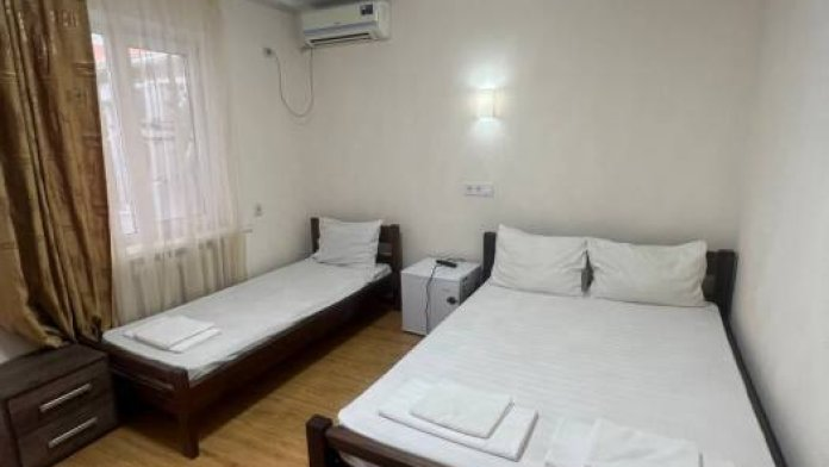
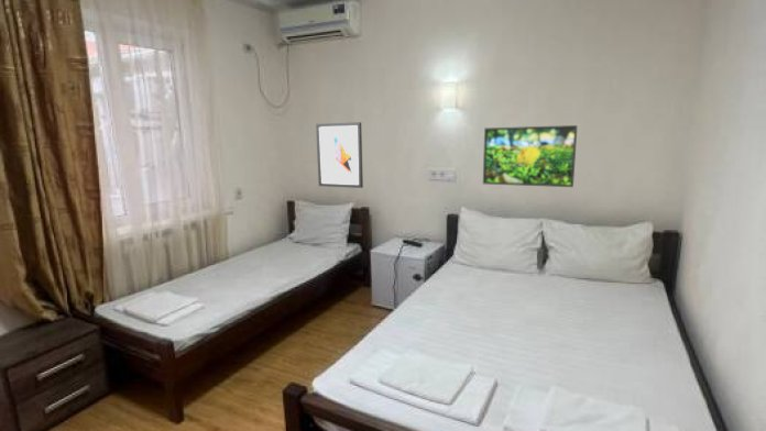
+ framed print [482,124,579,188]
+ wall art [315,121,364,189]
